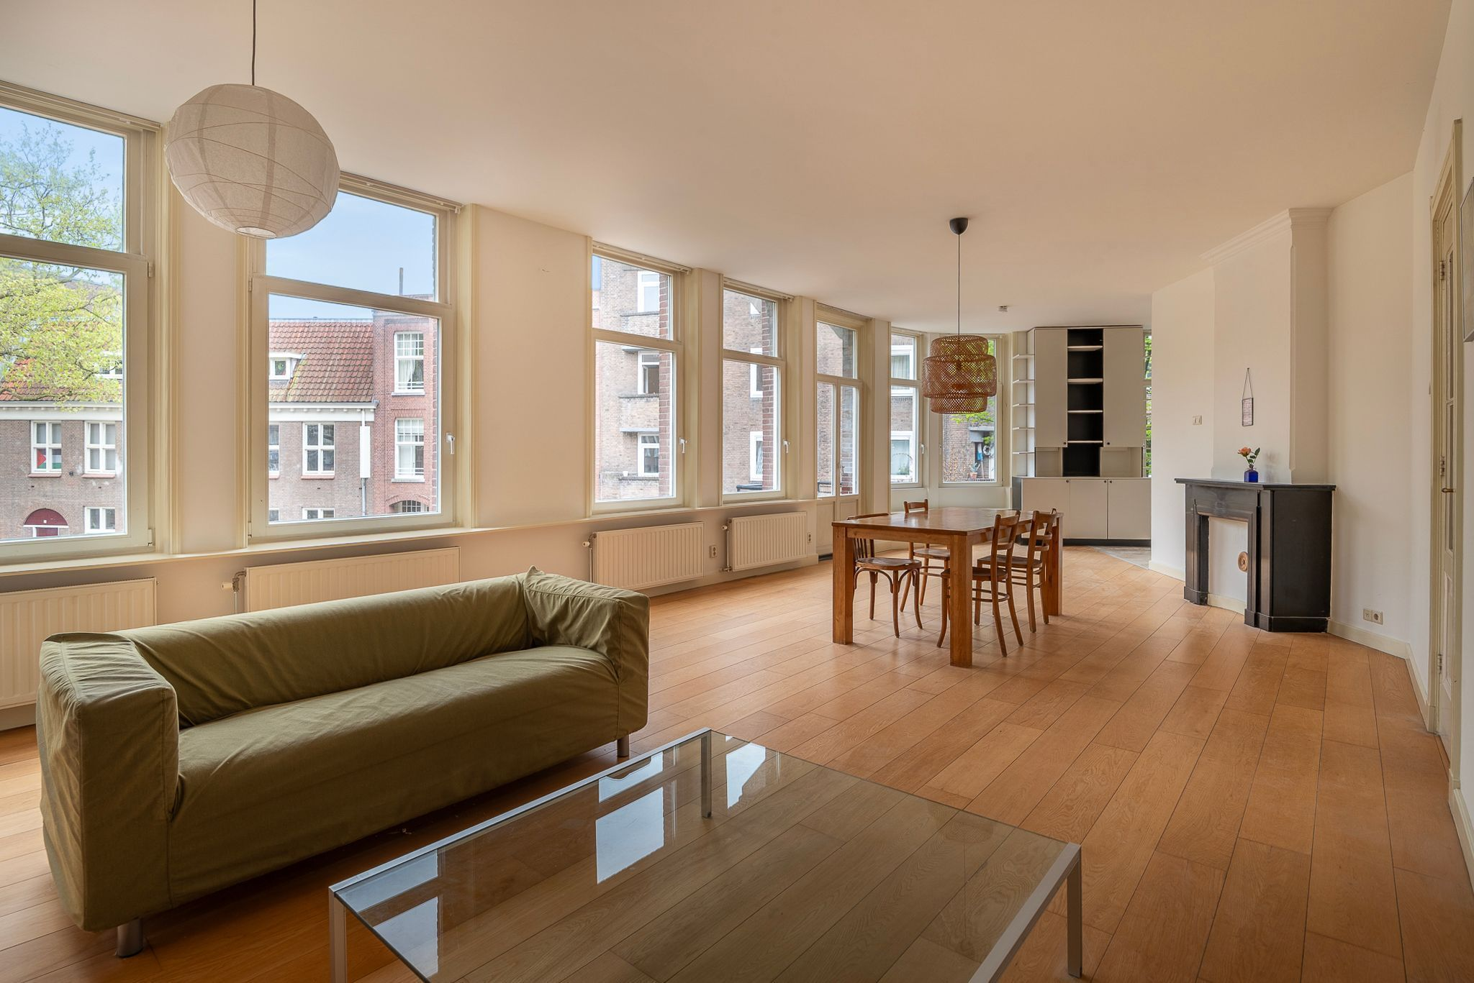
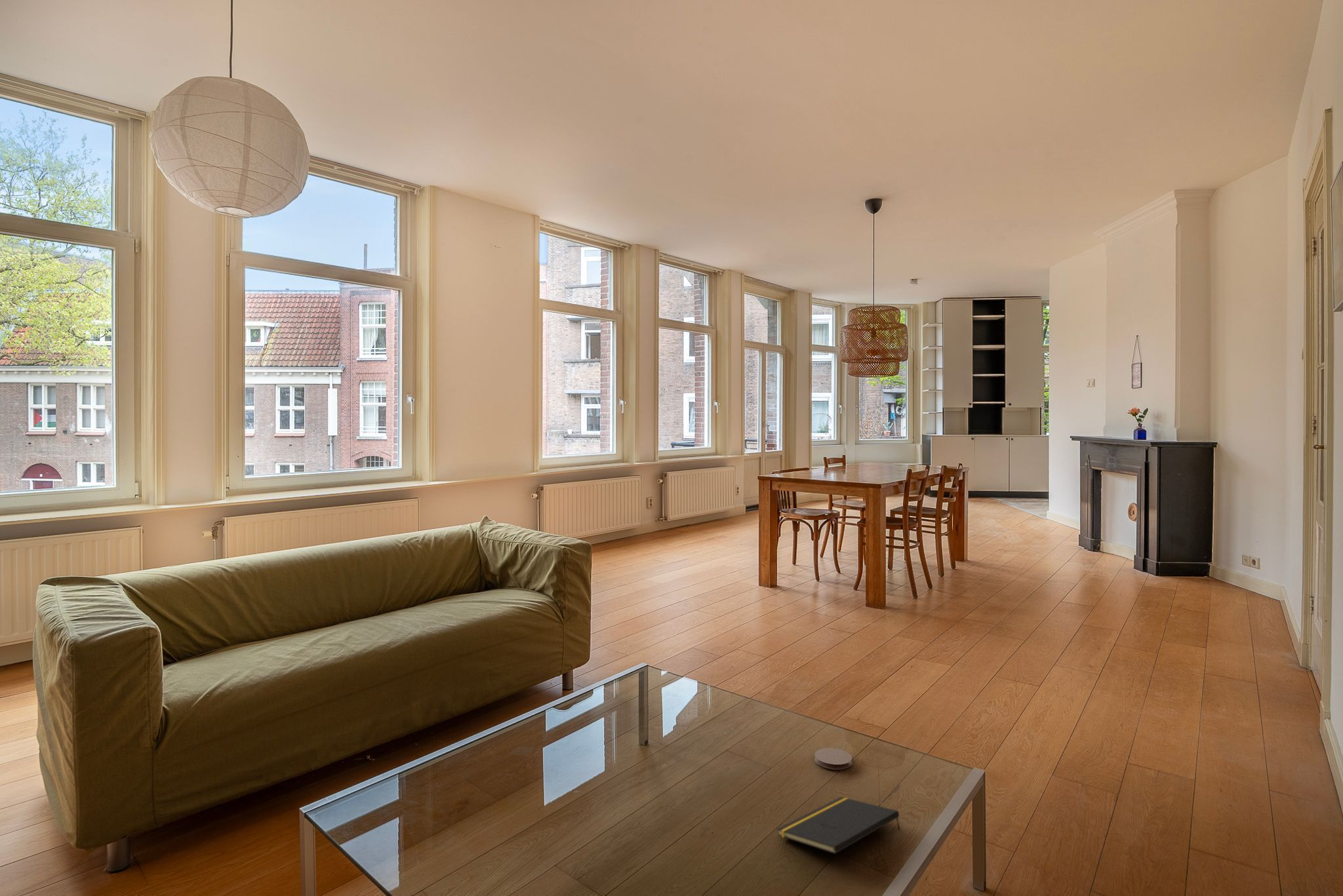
+ notepad [776,796,900,855]
+ coaster [814,747,852,770]
